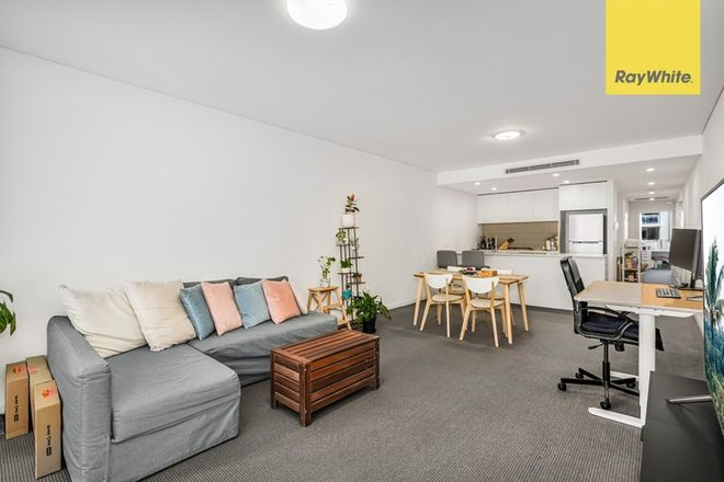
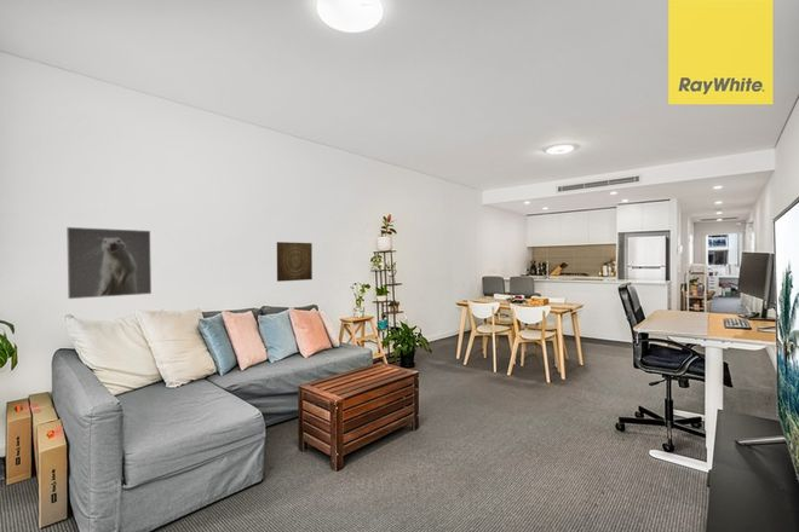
+ wall art [276,241,314,283]
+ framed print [65,226,153,300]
